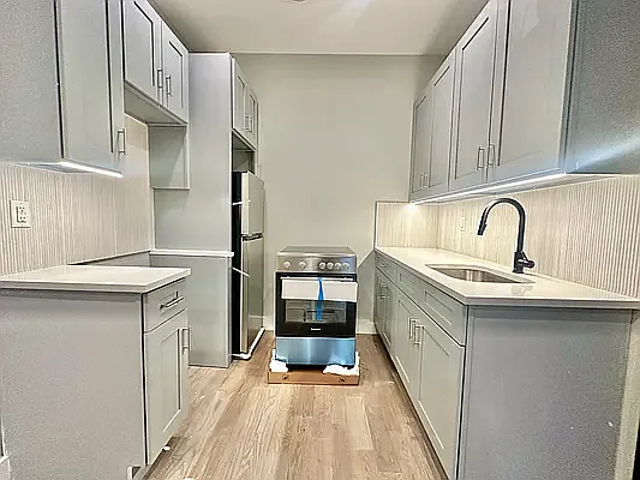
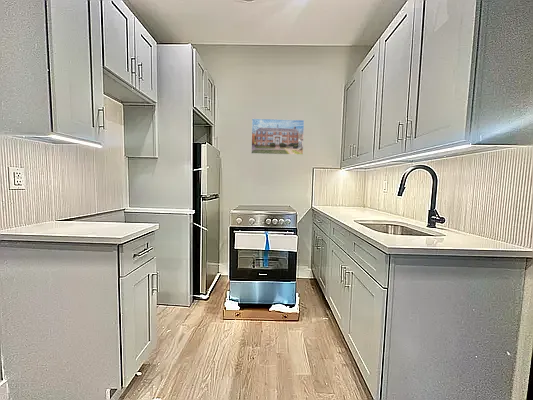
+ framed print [250,118,305,156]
